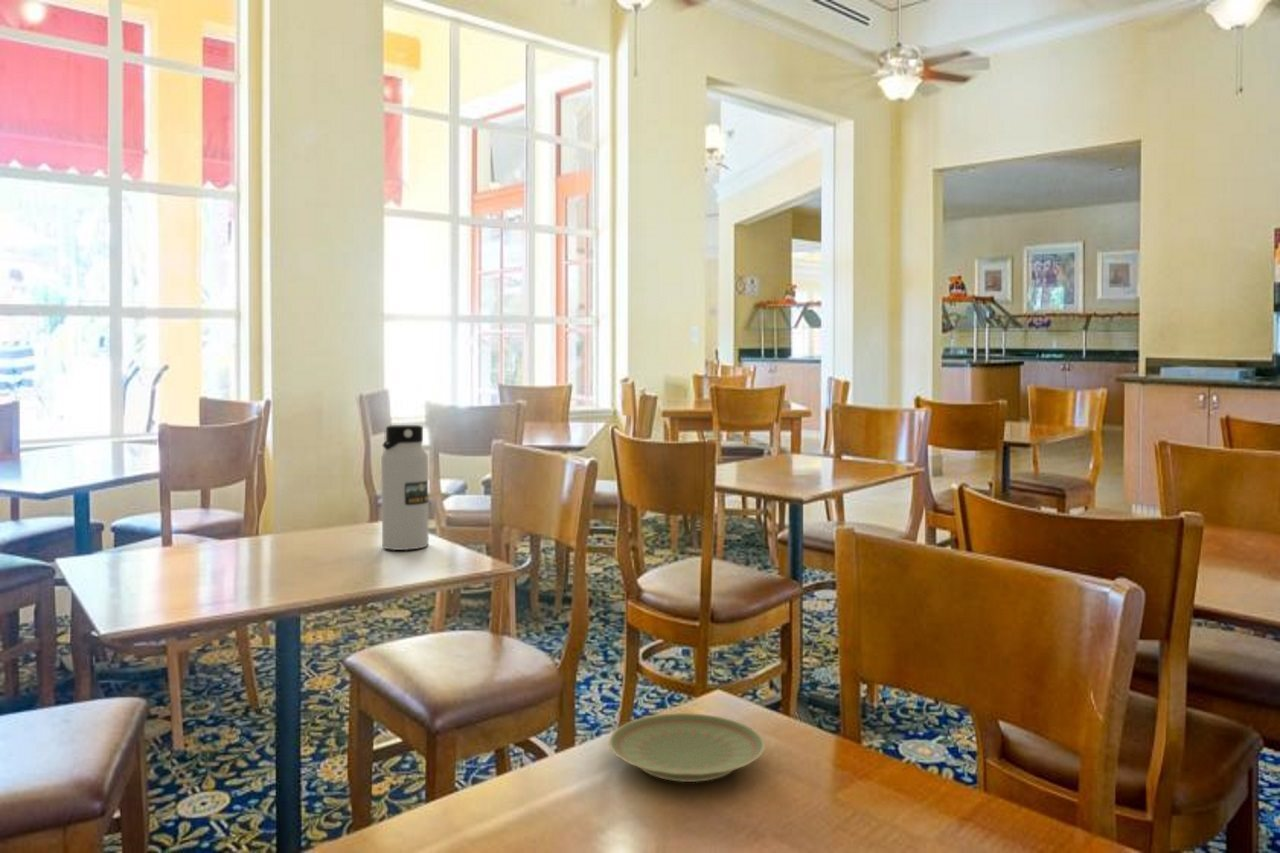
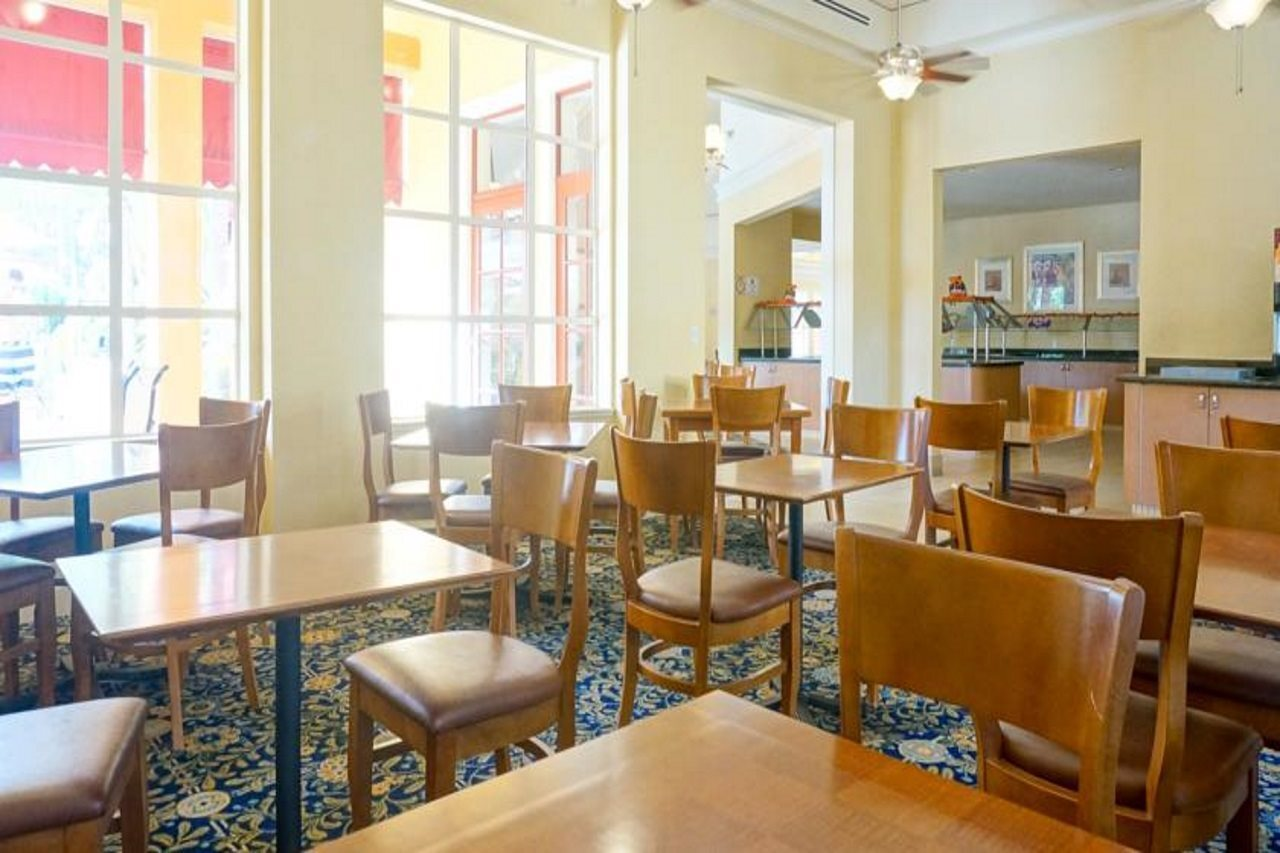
- plate [608,712,766,783]
- water bottle [380,424,430,551]
